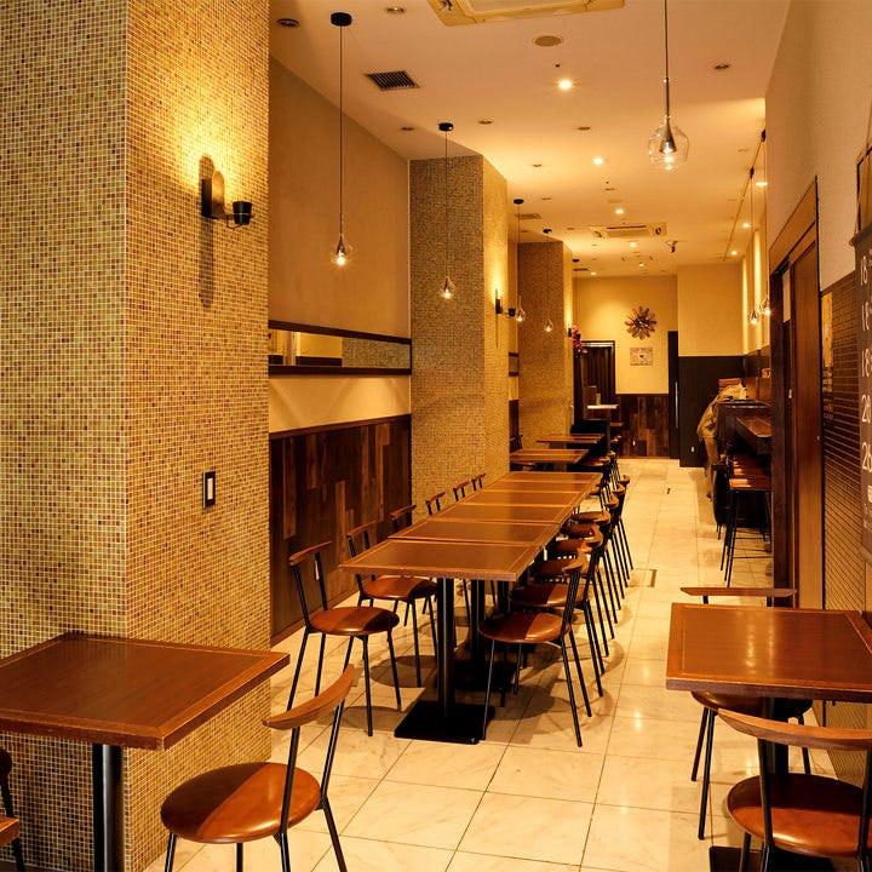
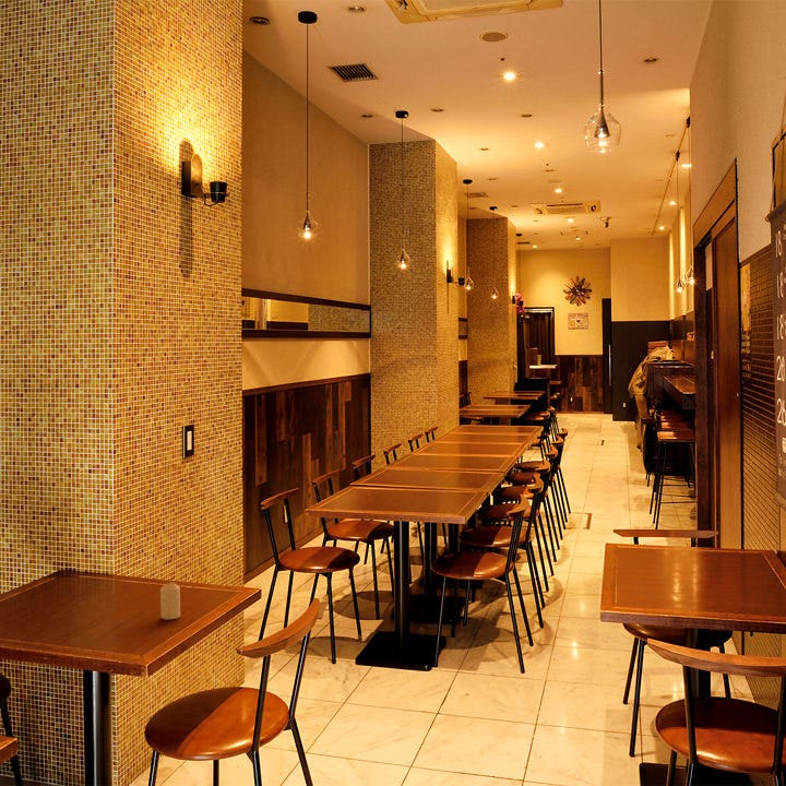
+ candle [159,581,181,620]
